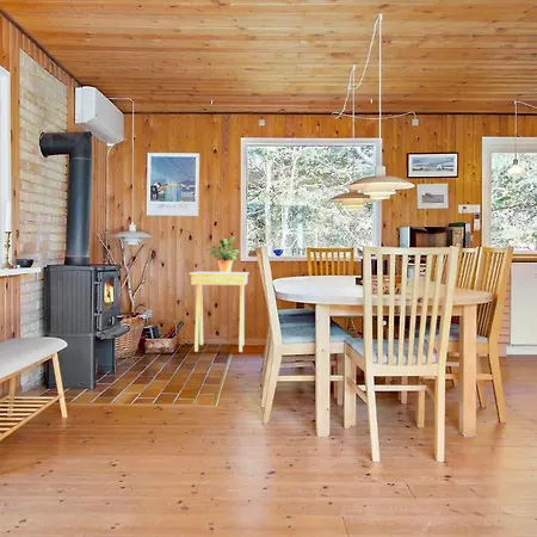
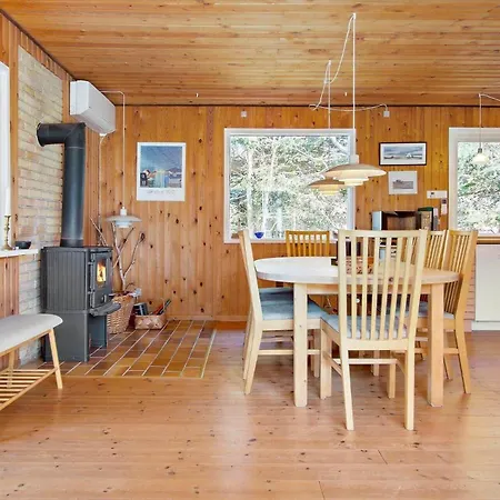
- side table [189,271,251,353]
- potted plant [205,235,241,273]
